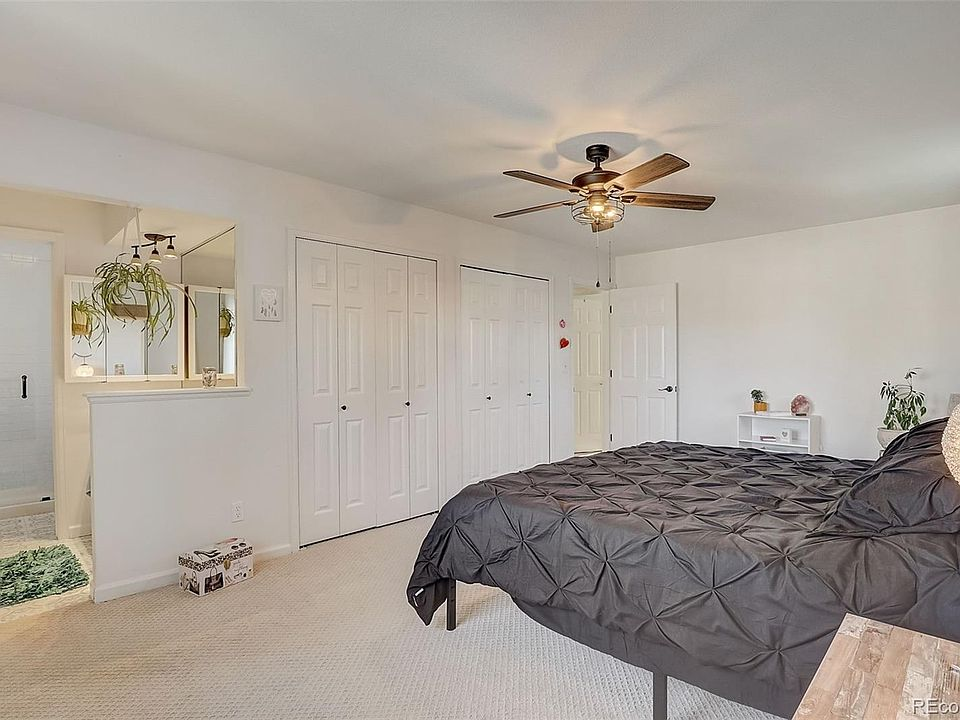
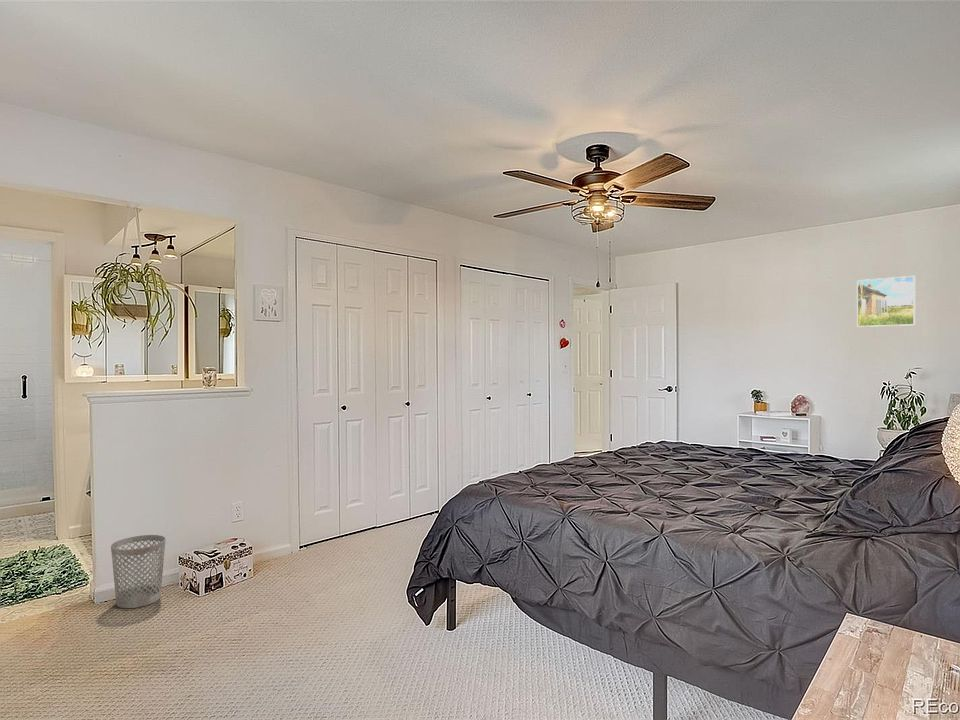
+ wastebasket [110,534,167,609]
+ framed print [856,275,916,328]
